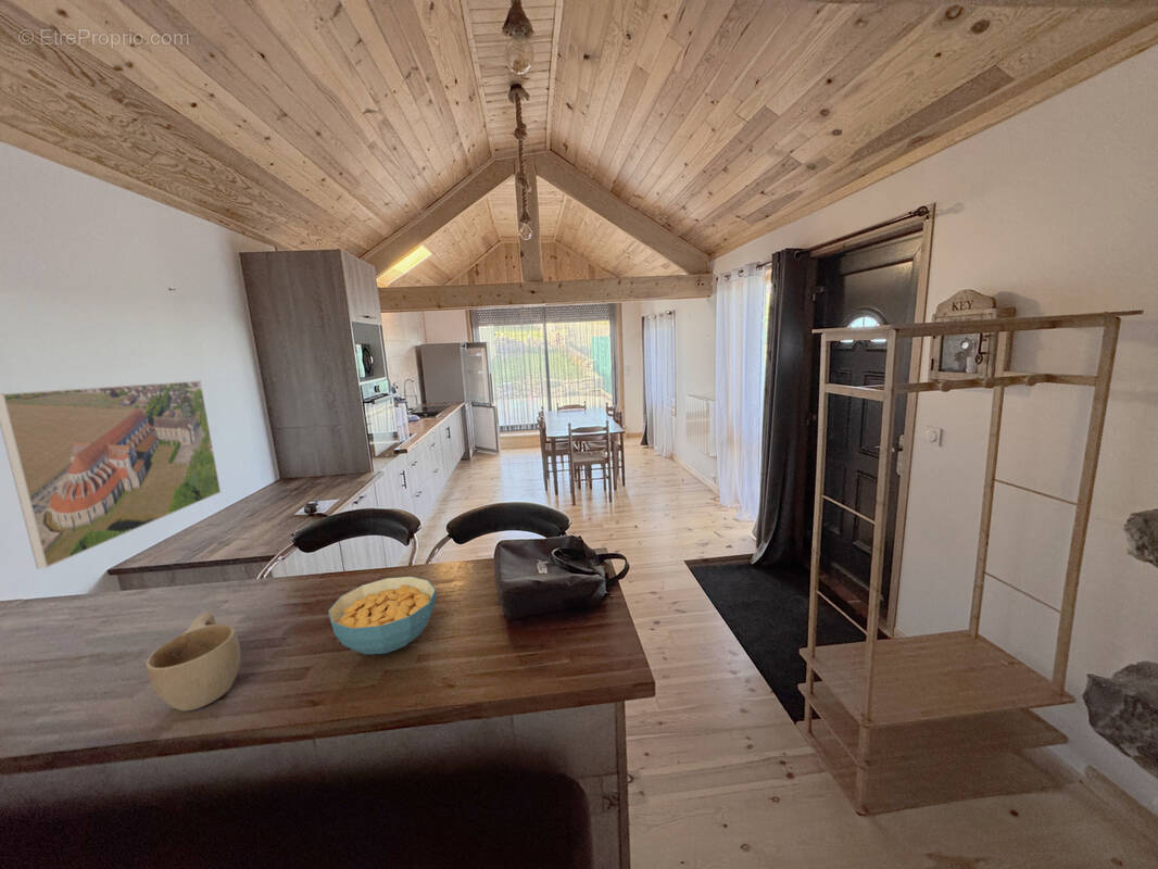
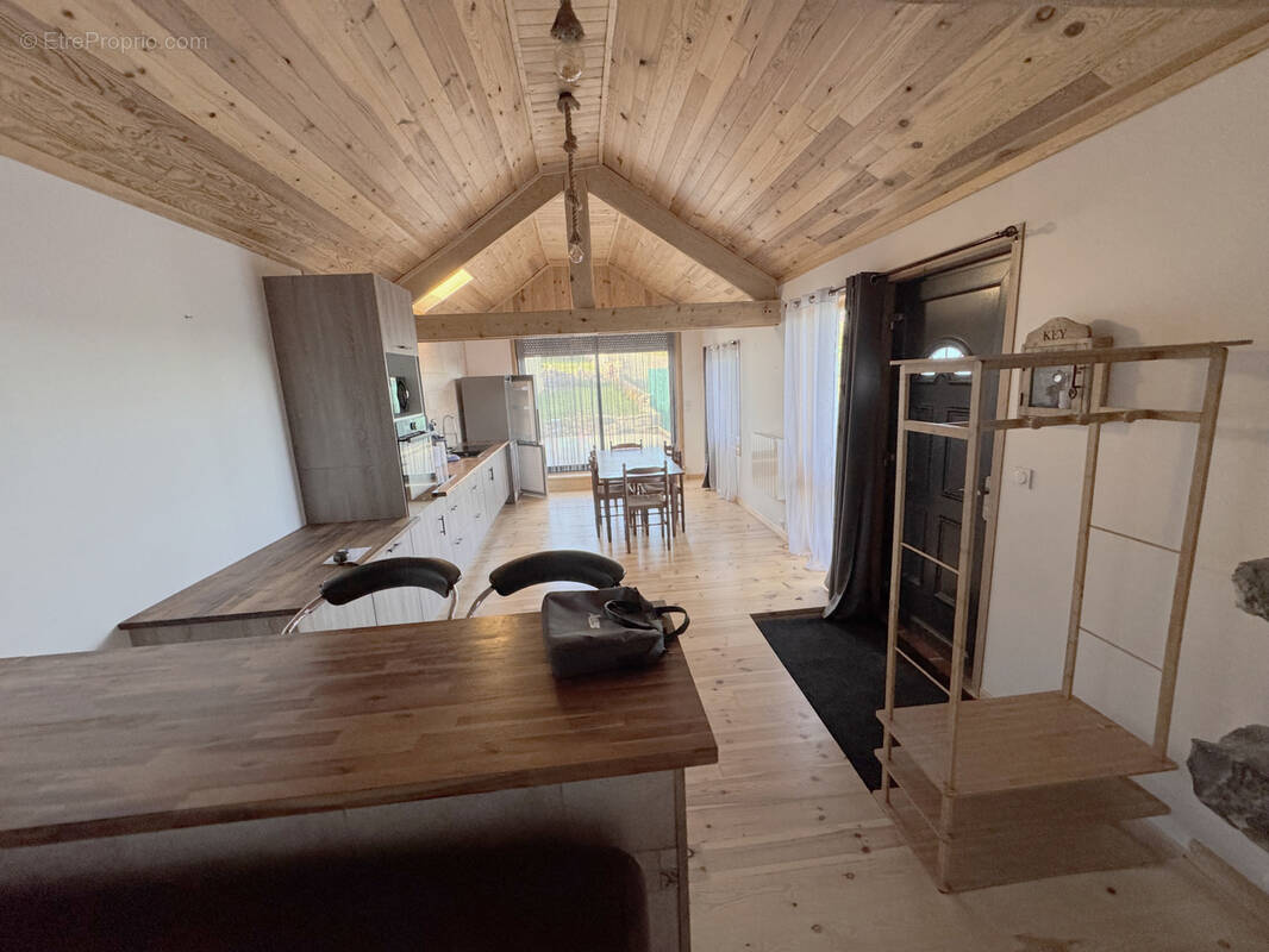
- cup [144,612,241,713]
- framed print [0,380,222,569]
- cereal bowl [327,576,437,655]
